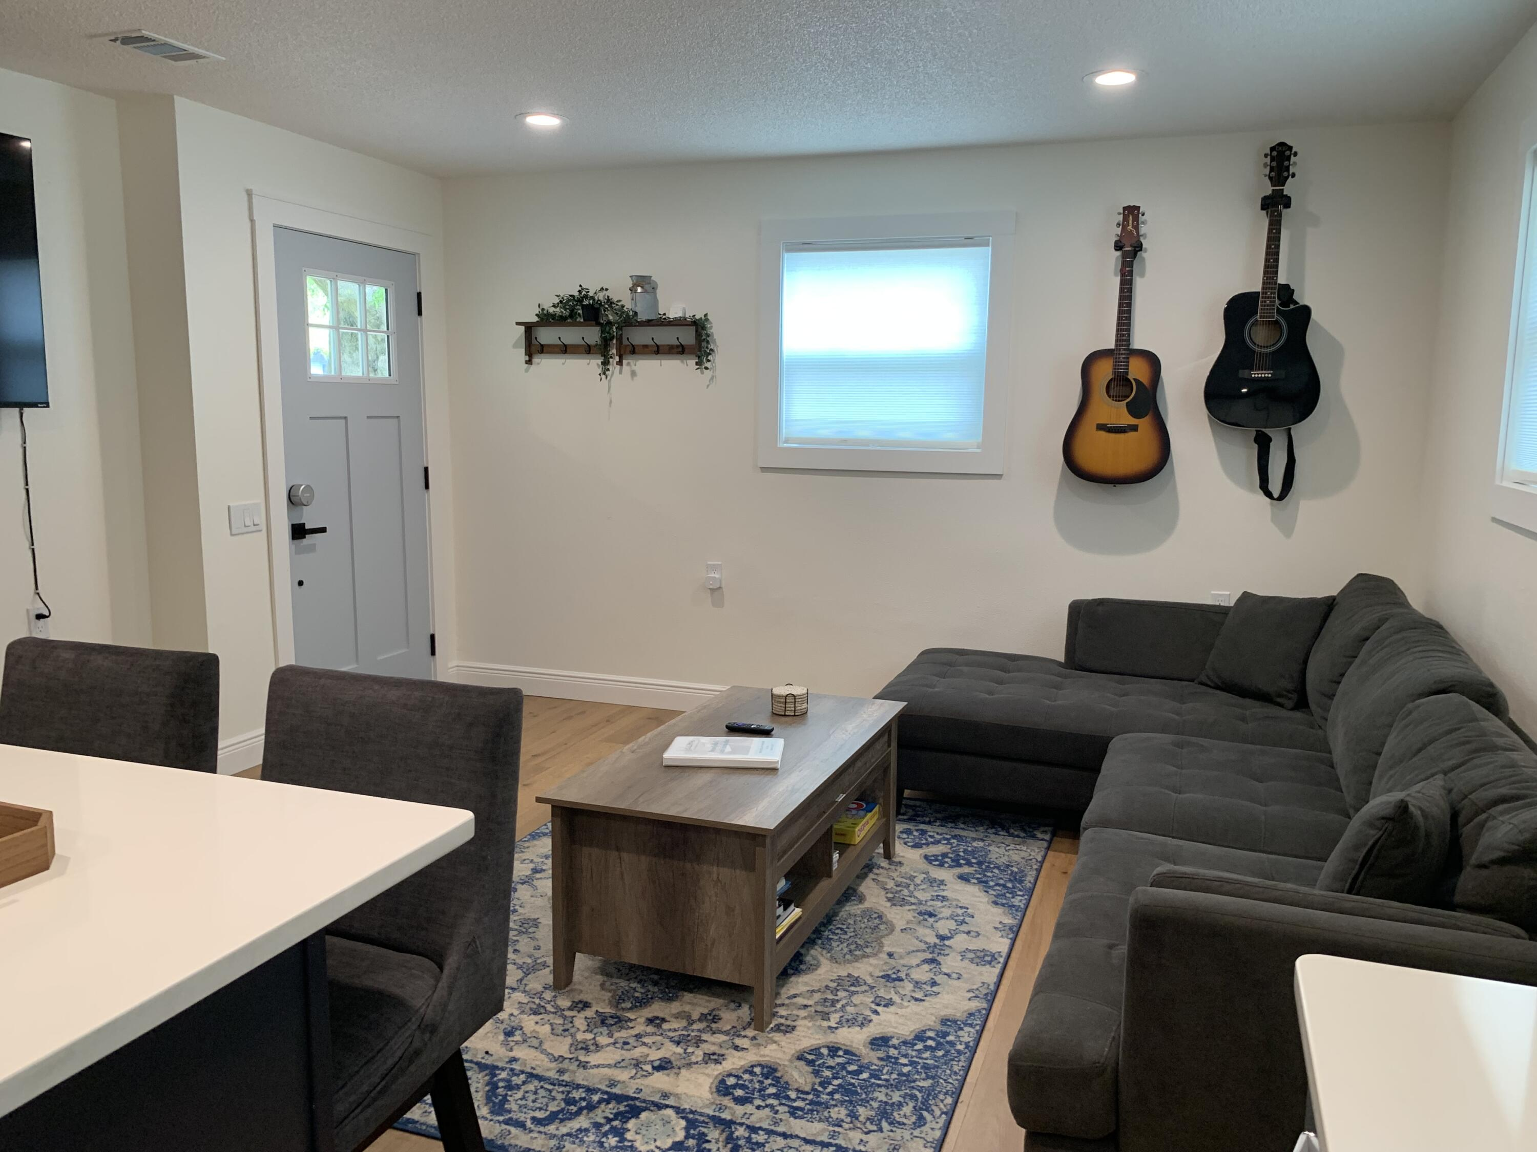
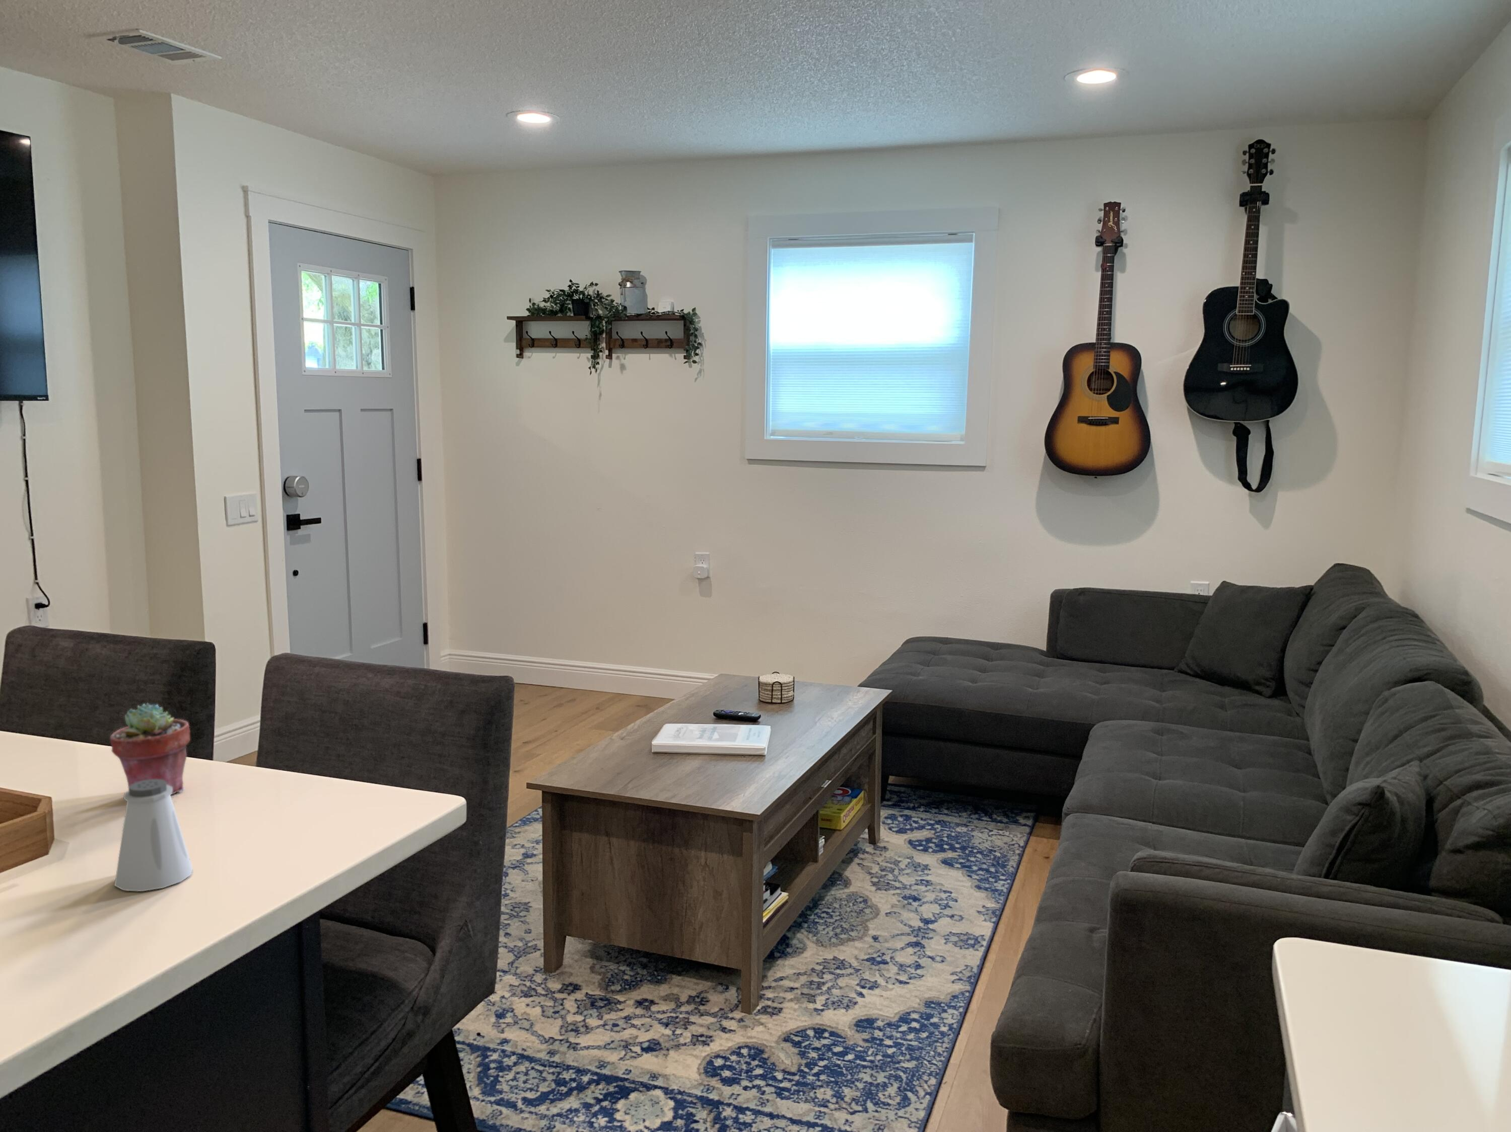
+ potted succulent [109,703,190,795]
+ saltshaker [114,779,193,892]
